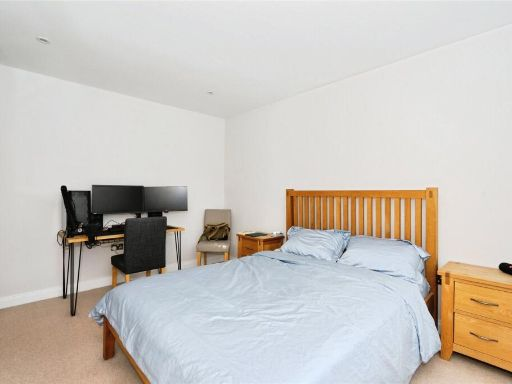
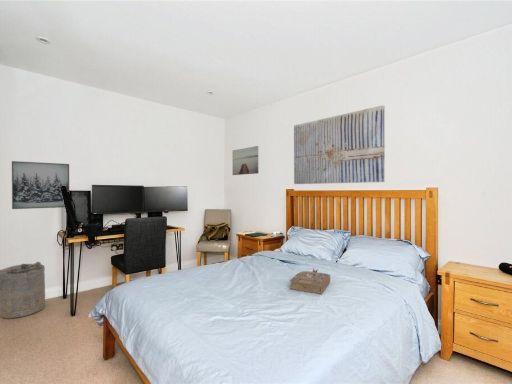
+ laundry hamper [0,261,46,319]
+ wall art [293,104,386,185]
+ wall art [11,160,70,210]
+ book [289,267,331,295]
+ wall art [231,145,259,176]
